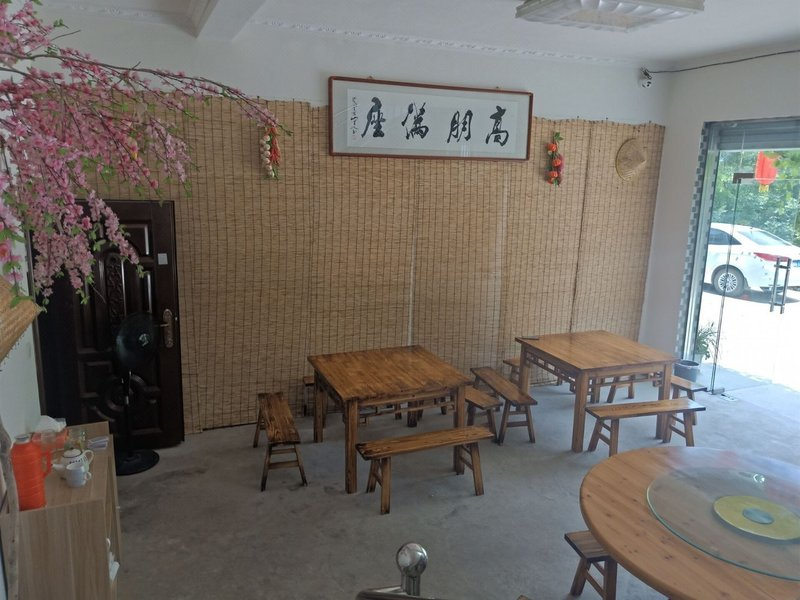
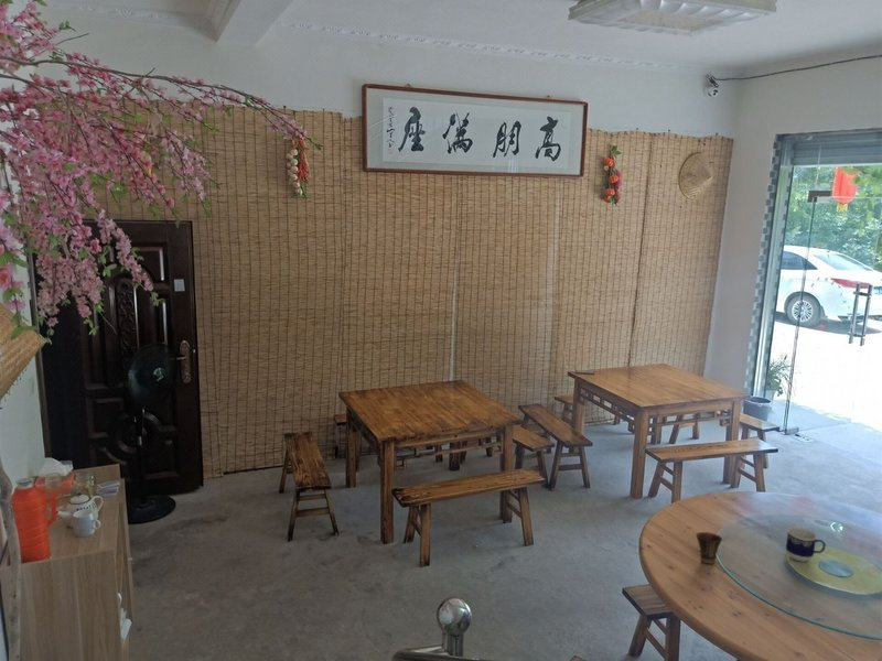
+ cup [785,525,827,563]
+ cup [695,531,723,565]
